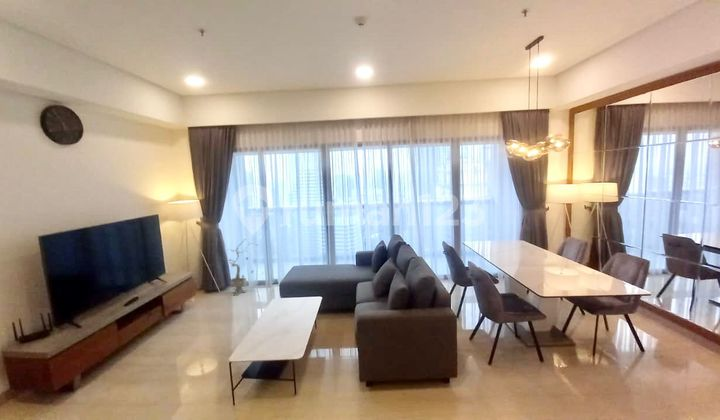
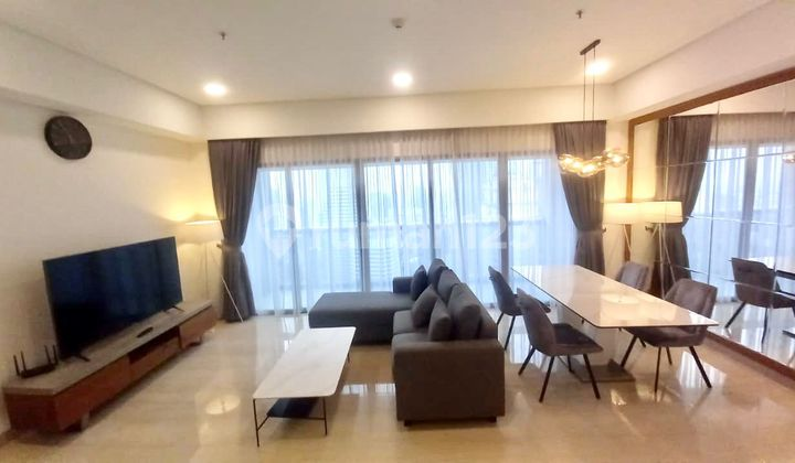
- potted tree [219,239,264,296]
